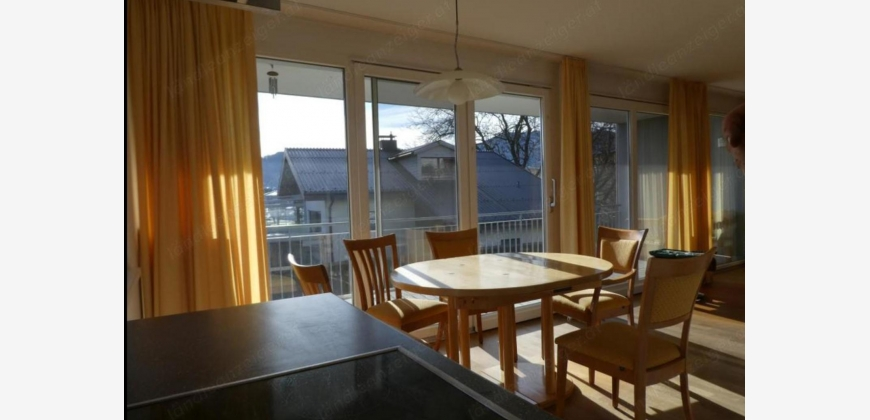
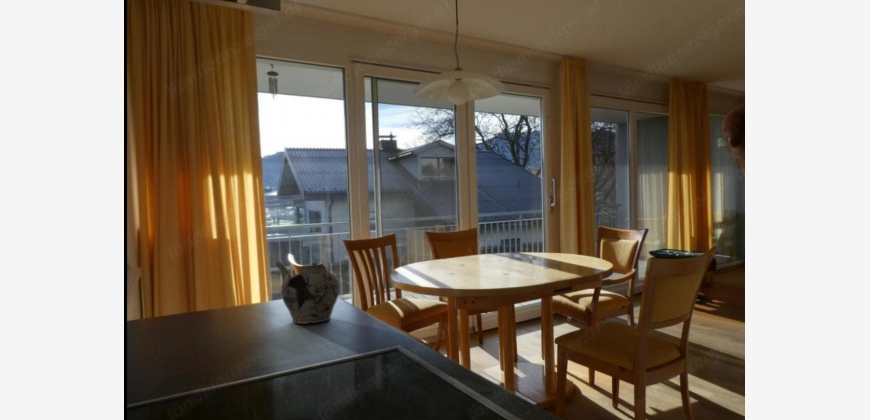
+ teapot [275,261,340,325]
